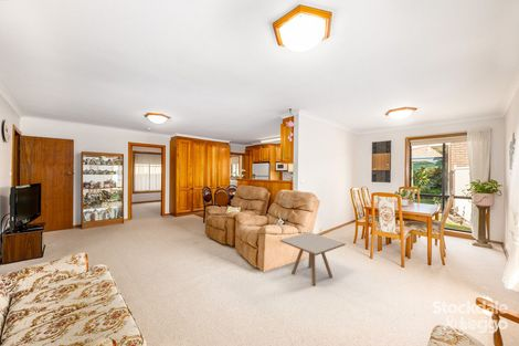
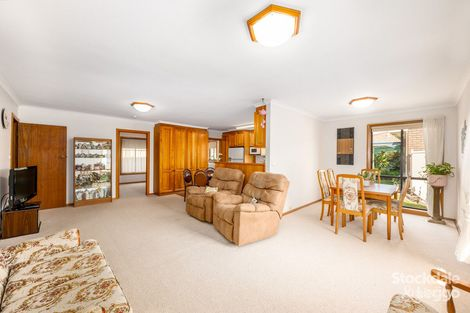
- side table [279,231,347,287]
